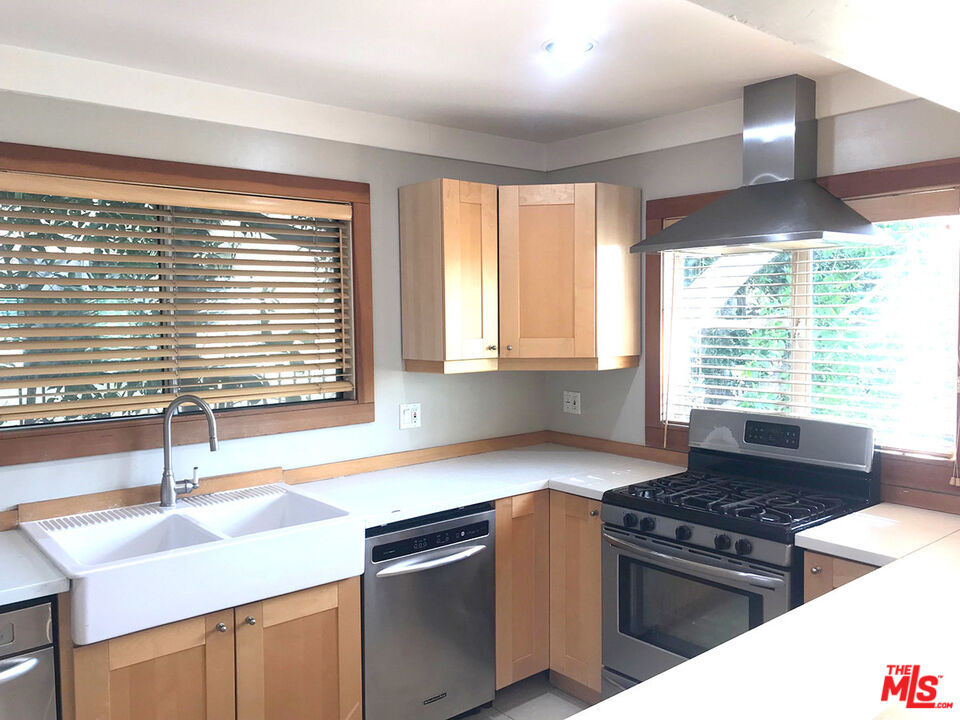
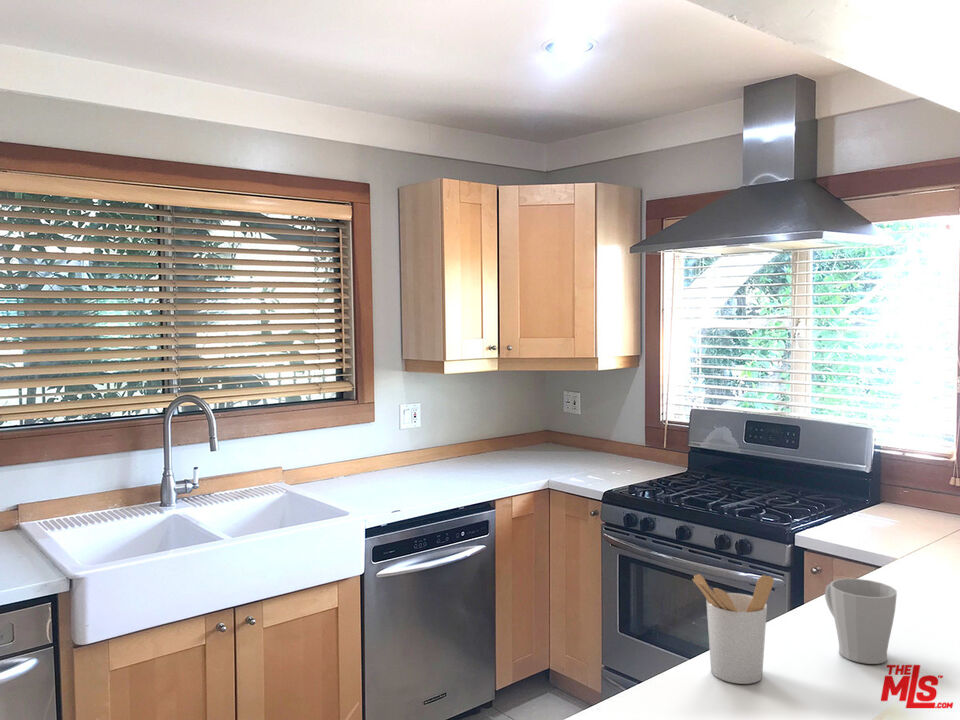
+ mug [824,578,898,665]
+ utensil holder [691,573,775,685]
